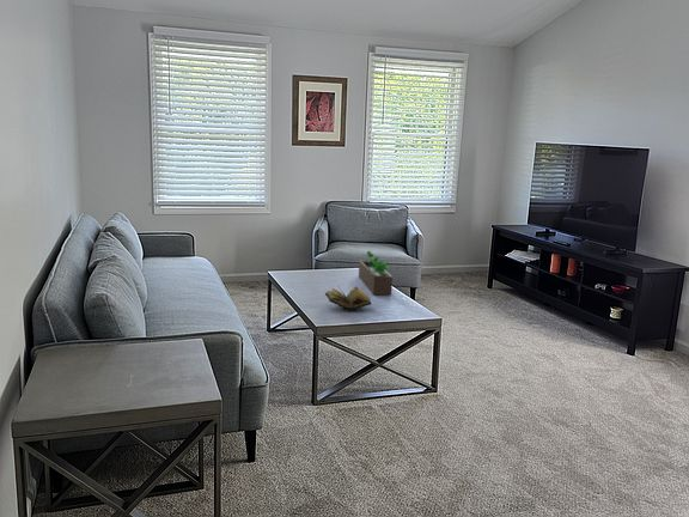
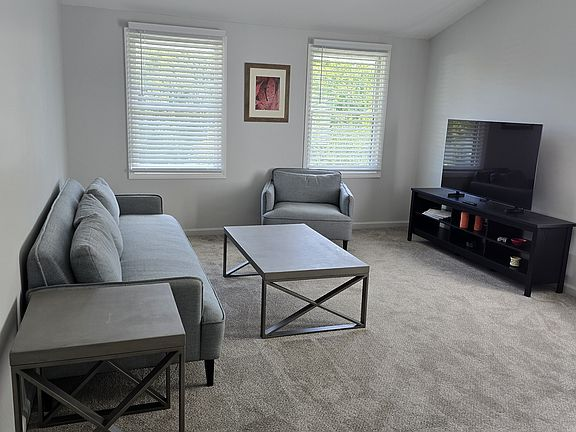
- succulent planter [358,250,394,296]
- book [324,285,372,312]
